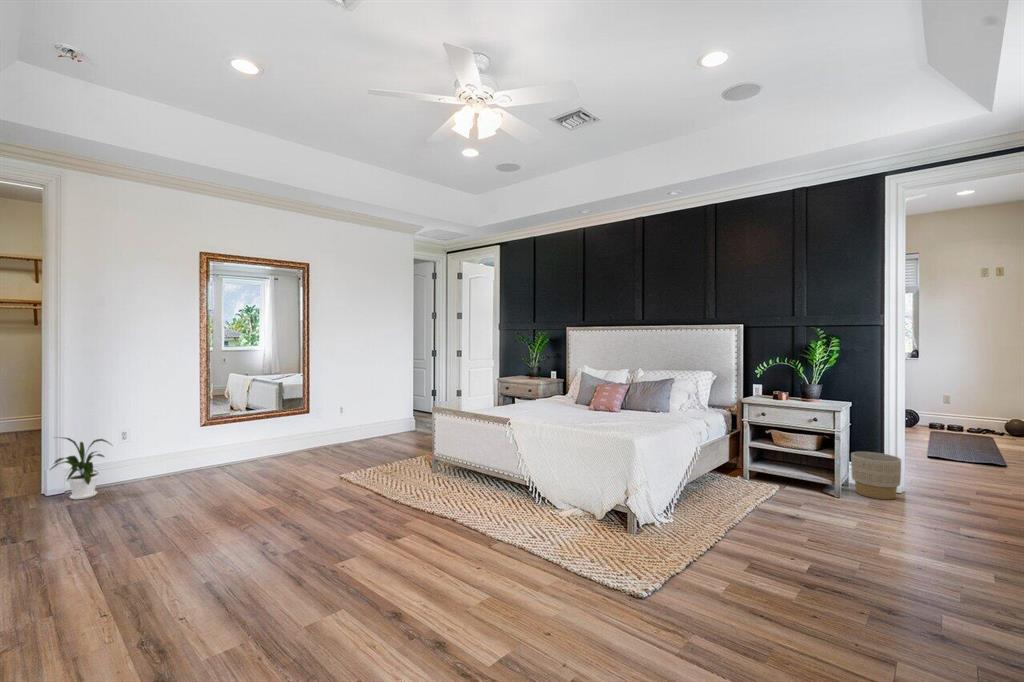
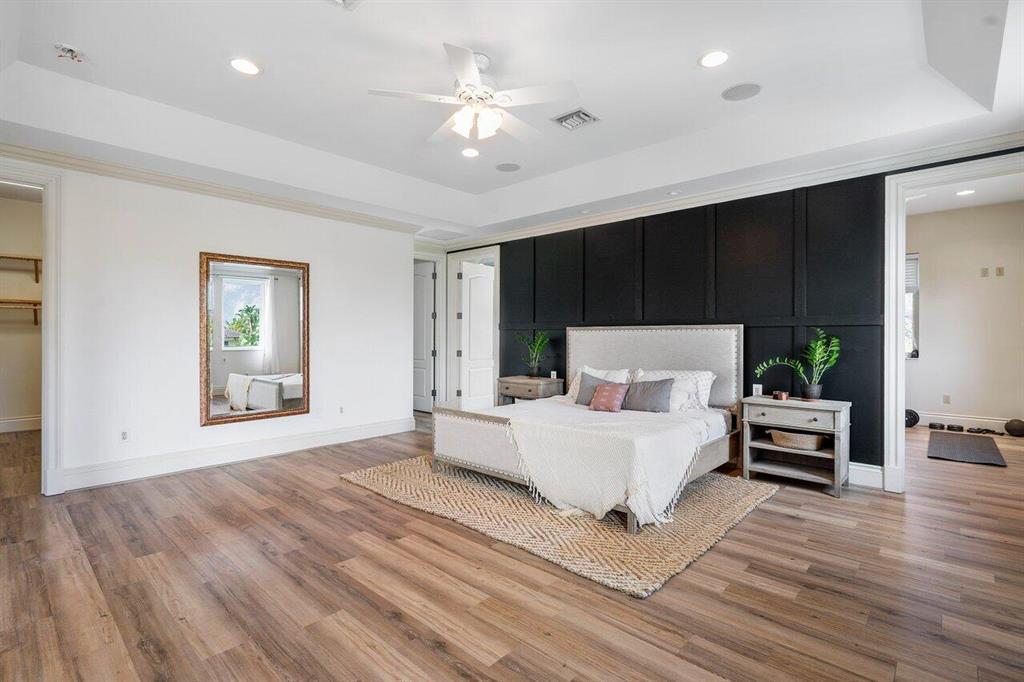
- planter [850,451,902,500]
- house plant [48,436,114,500]
